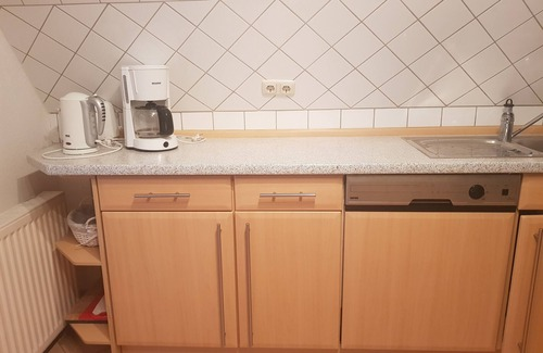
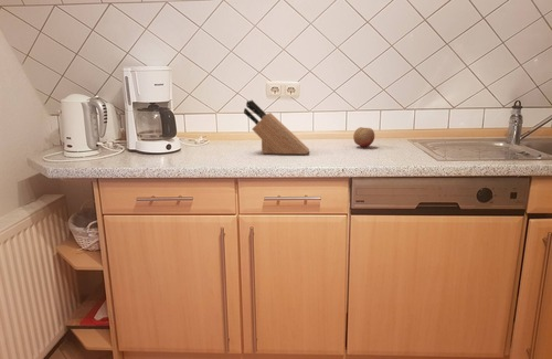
+ fruit [352,126,375,148]
+ knife block [243,99,310,155]
